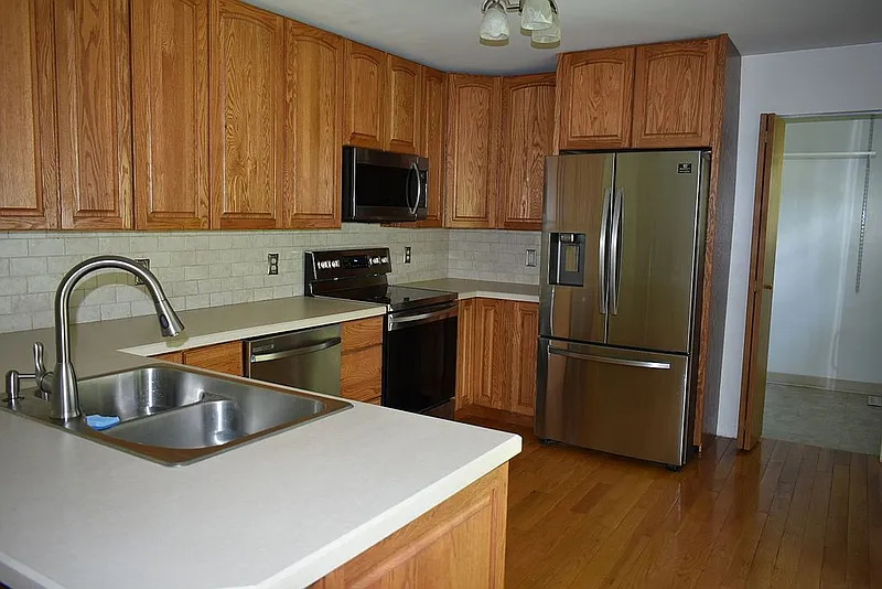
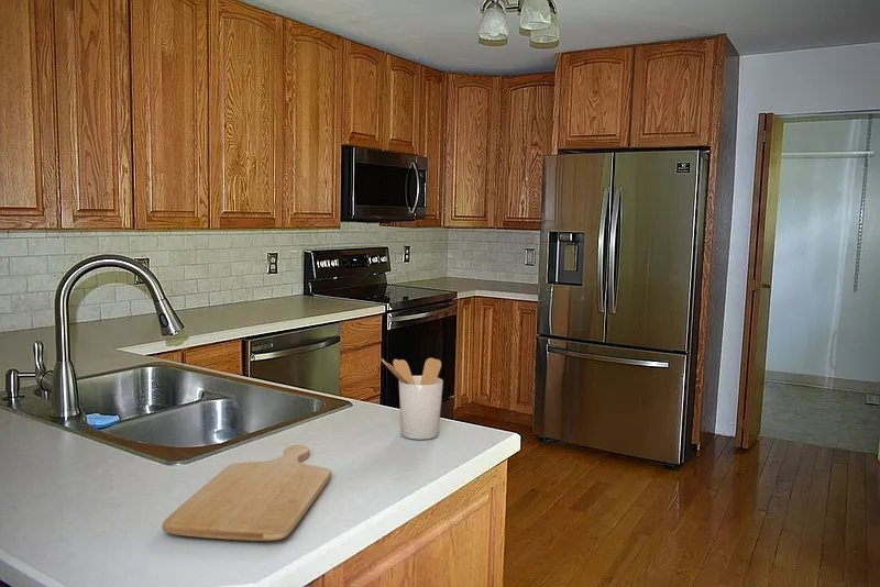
+ chopping board [161,444,332,542]
+ utensil holder [380,357,444,441]
